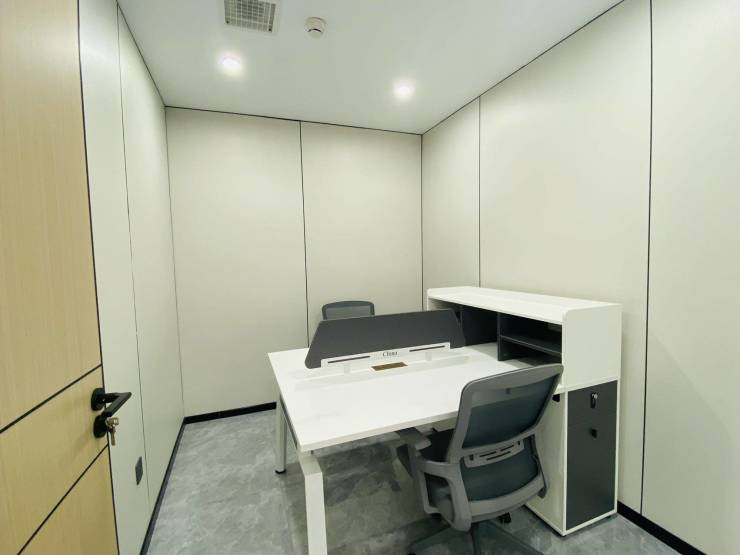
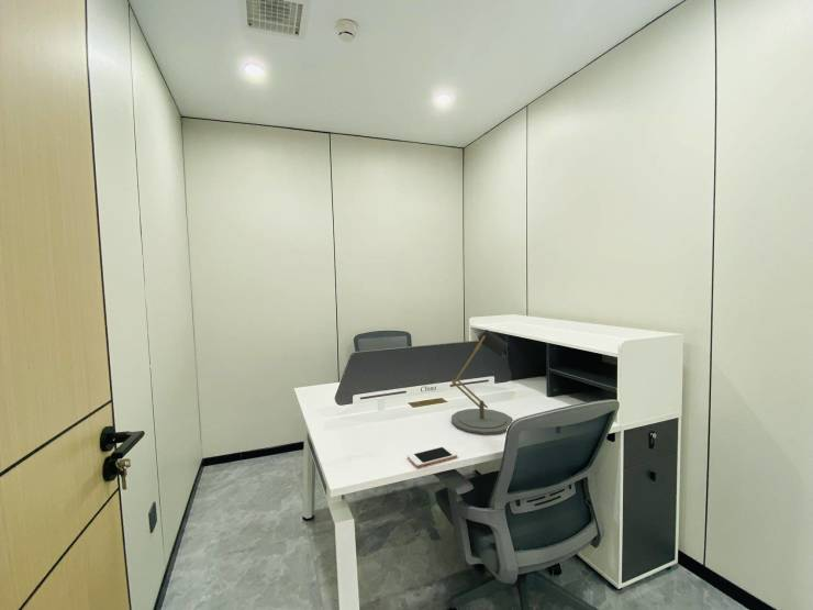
+ desk lamp [450,329,514,435]
+ cell phone [406,445,458,468]
